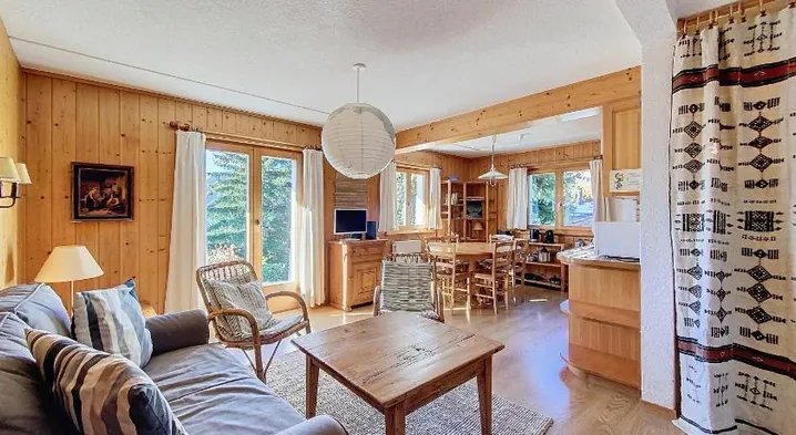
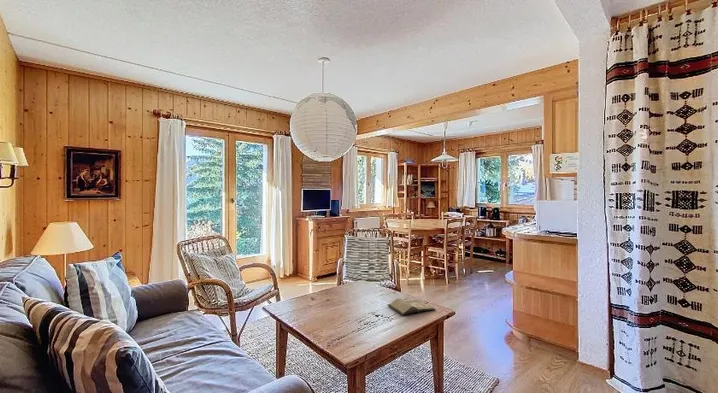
+ hardback book [386,298,436,316]
